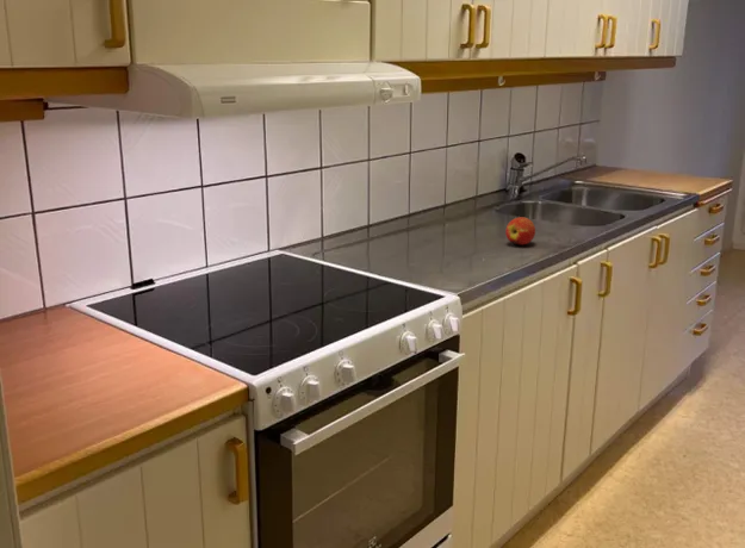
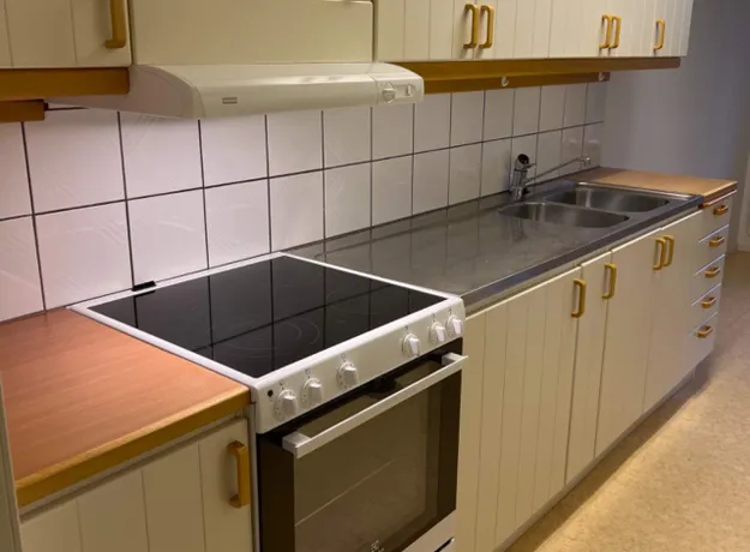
- apple [504,216,536,247]
